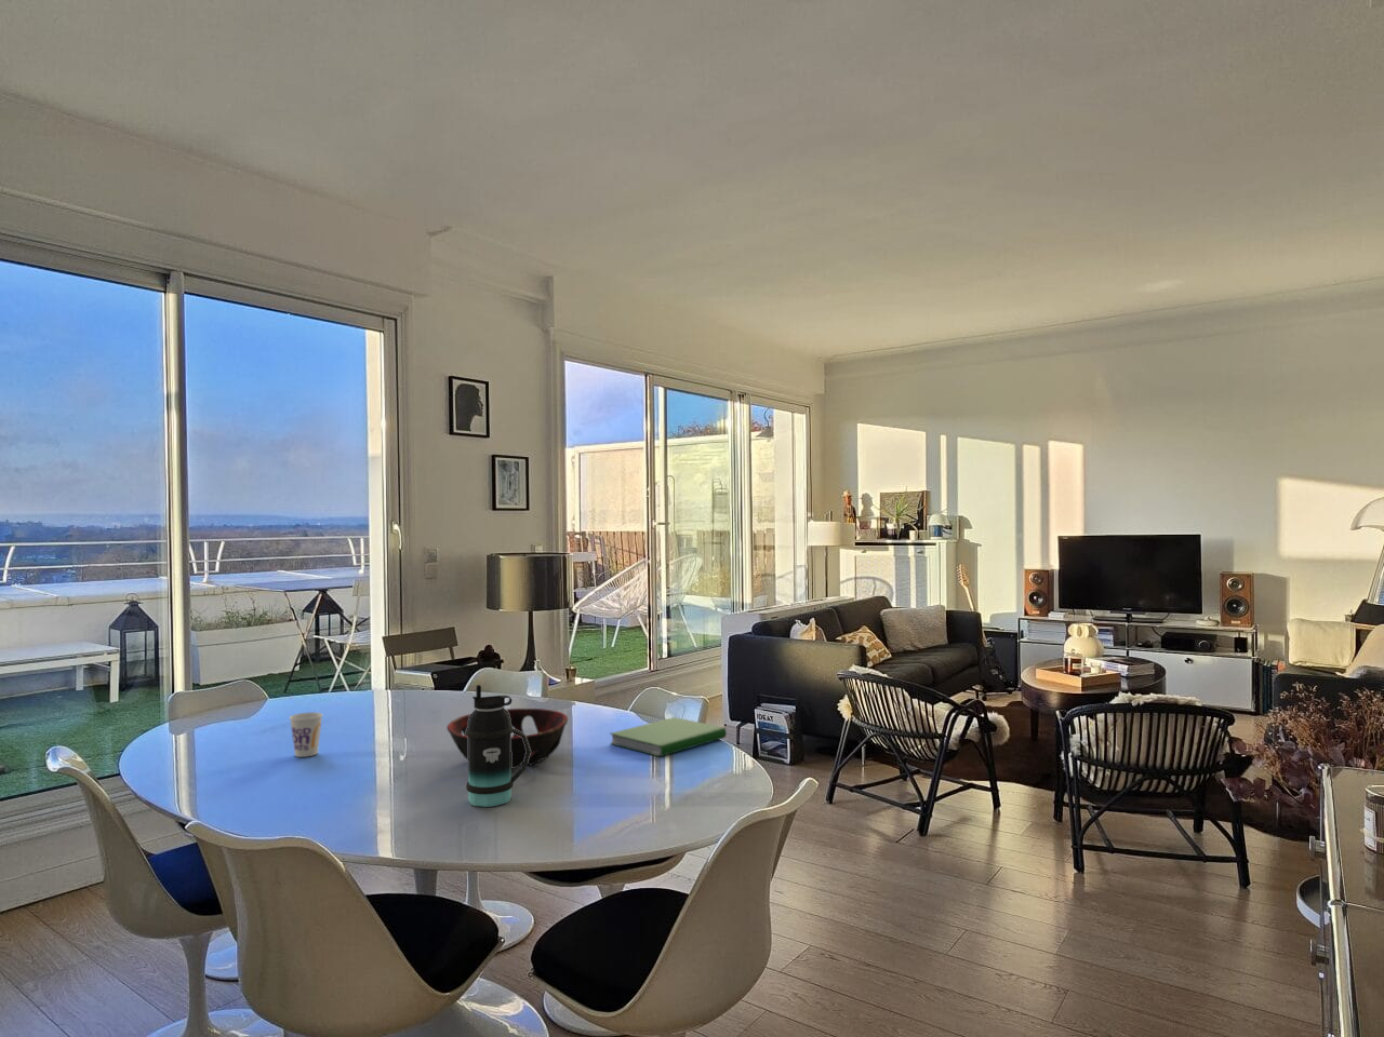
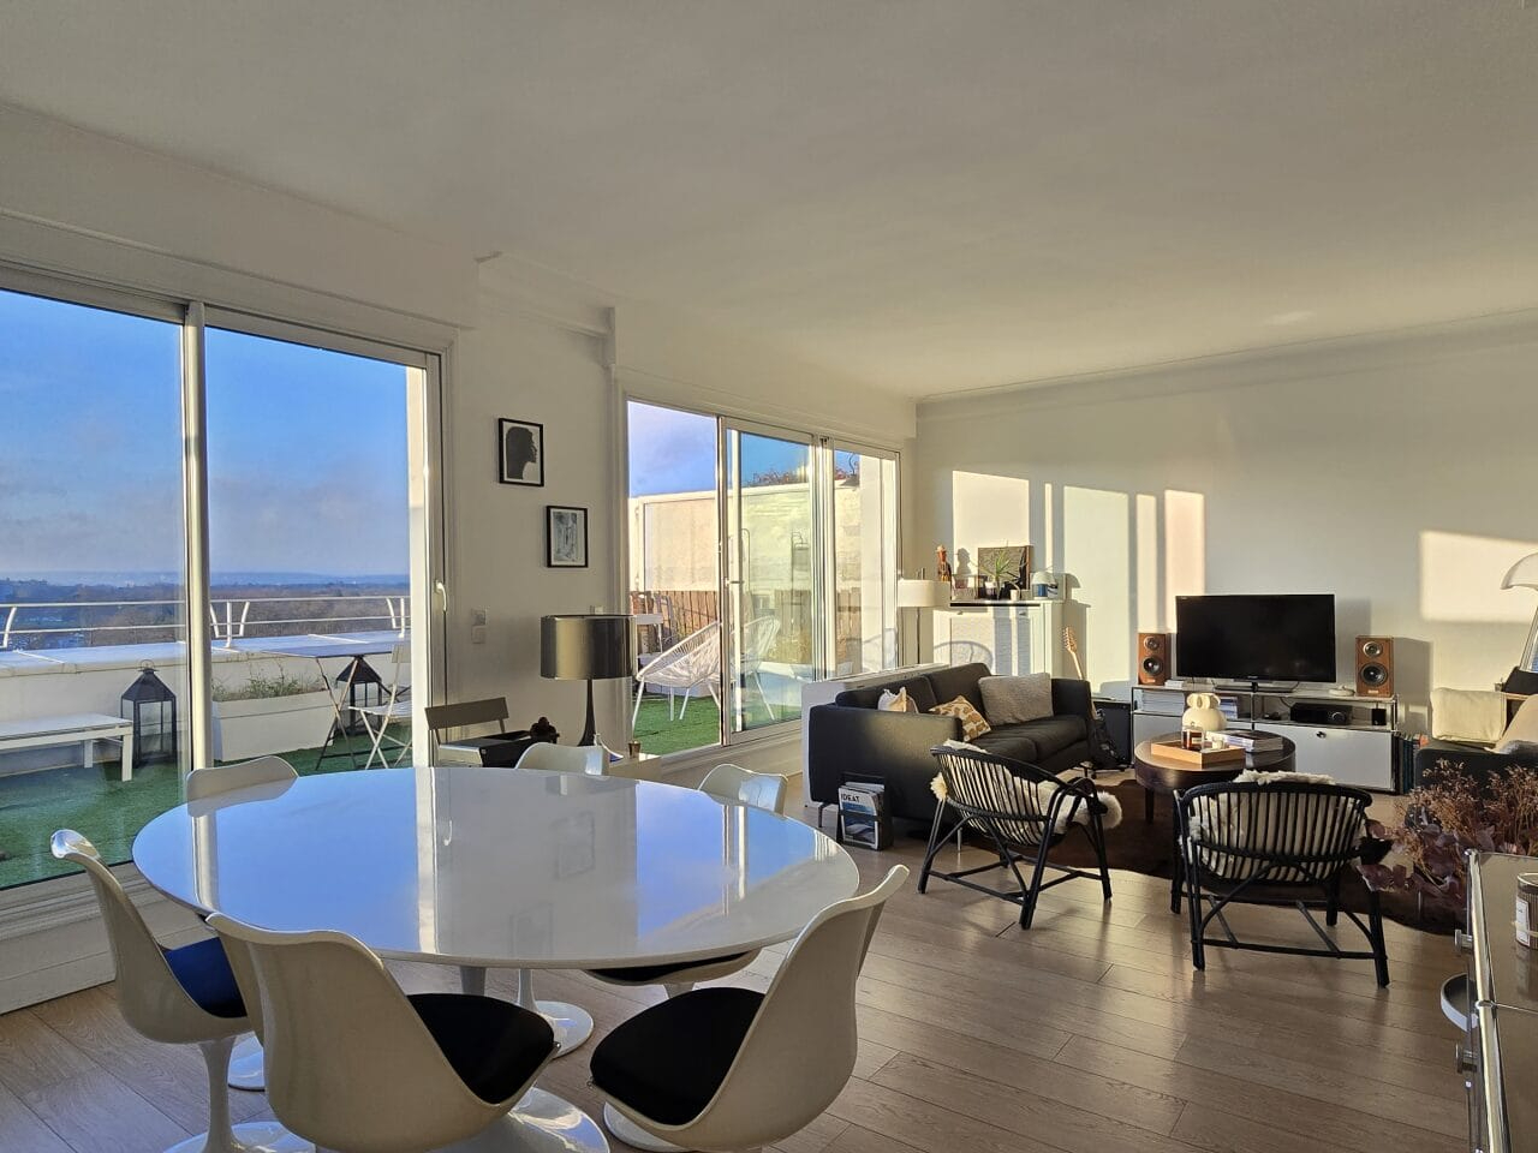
- bottle [465,684,531,808]
- decorative bowl [446,708,569,769]
- hardcover book [609,716,728,757]
- cup [289,711,324,758]
